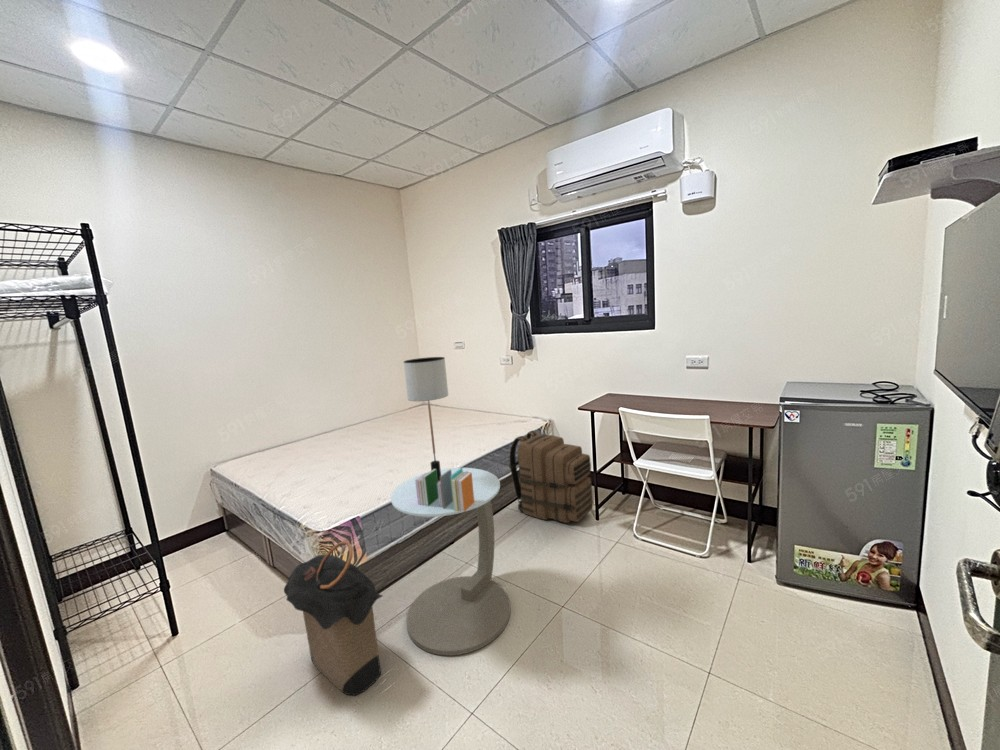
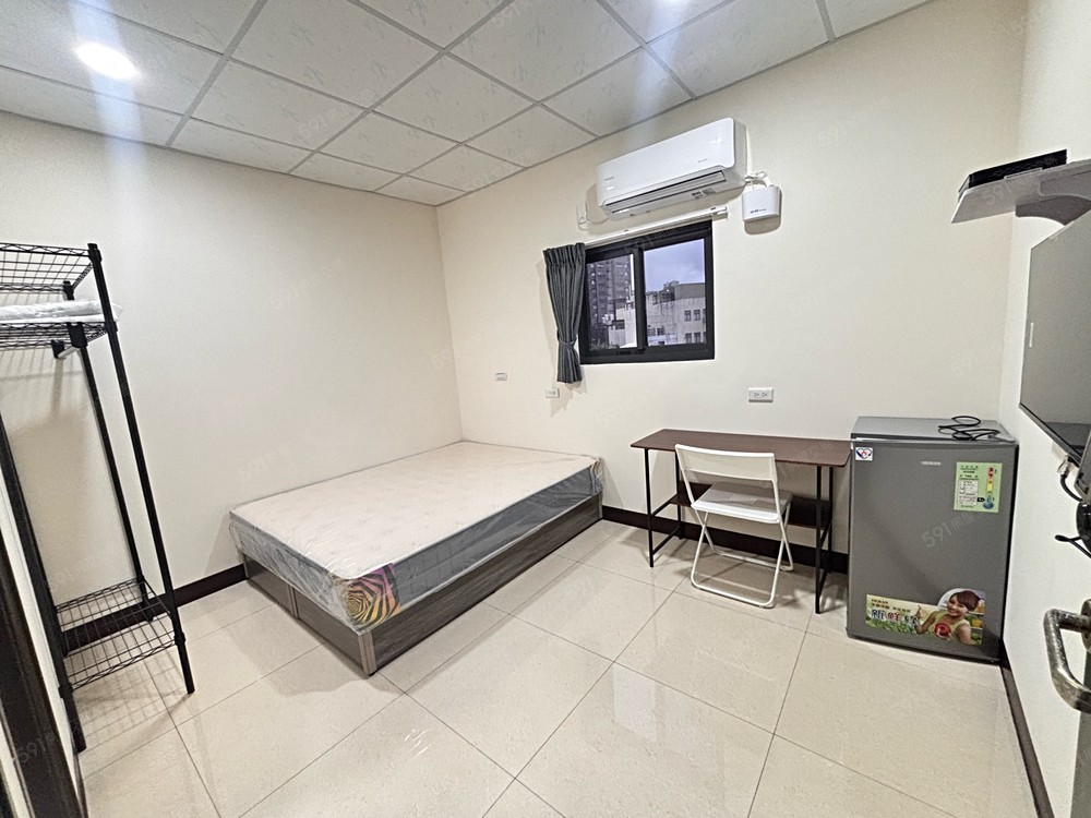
- book [415,467,474,513]
- table lamp [403,356,449,482]
- laundry hamper [283,540,384,697]
- backpack [508,429,594,524]
- side table [390,467,511,657]
